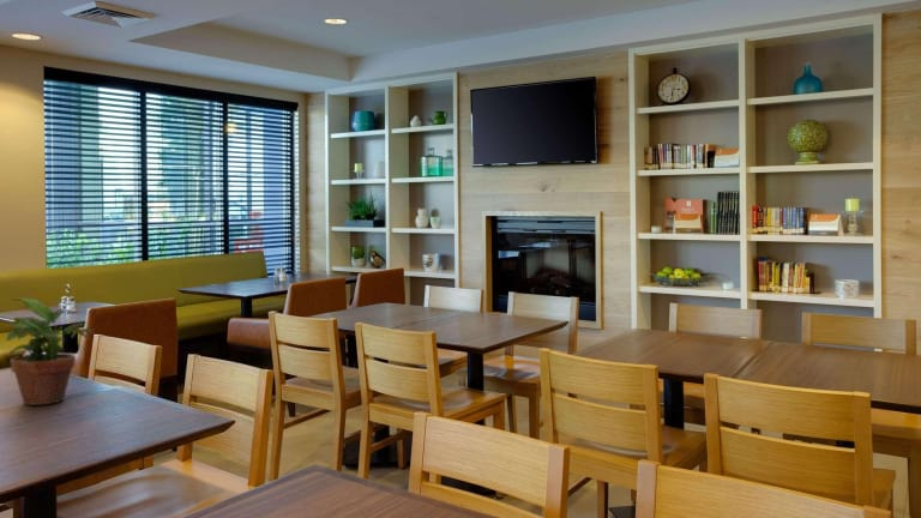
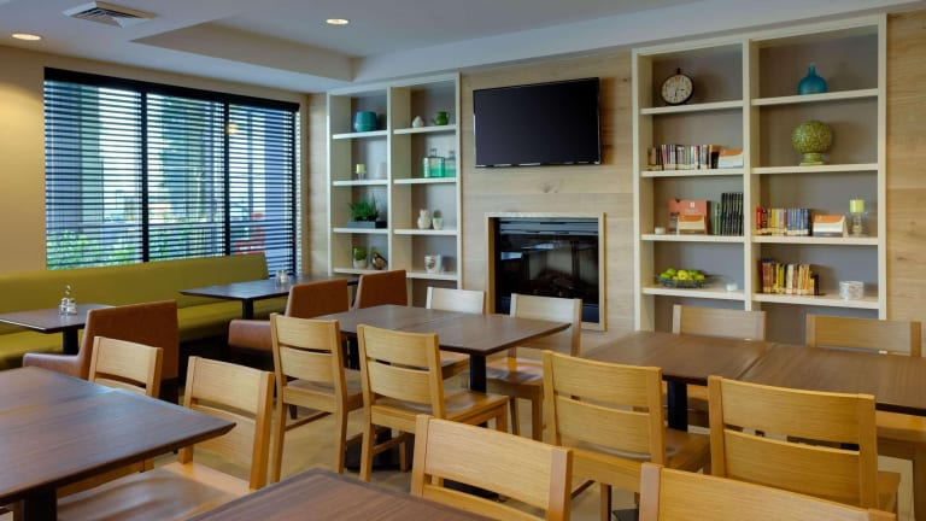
- potted plant [5,296,94,406]
